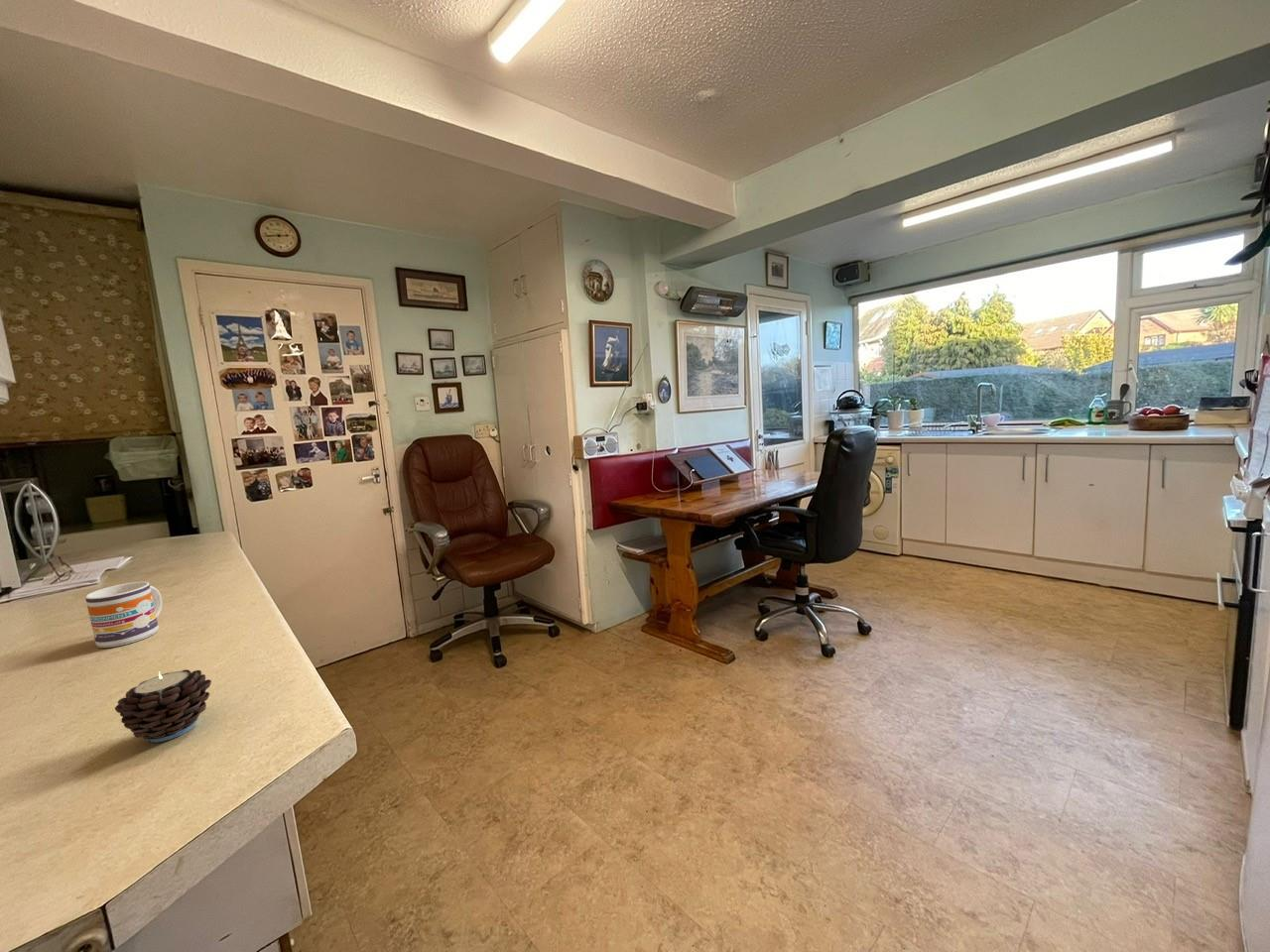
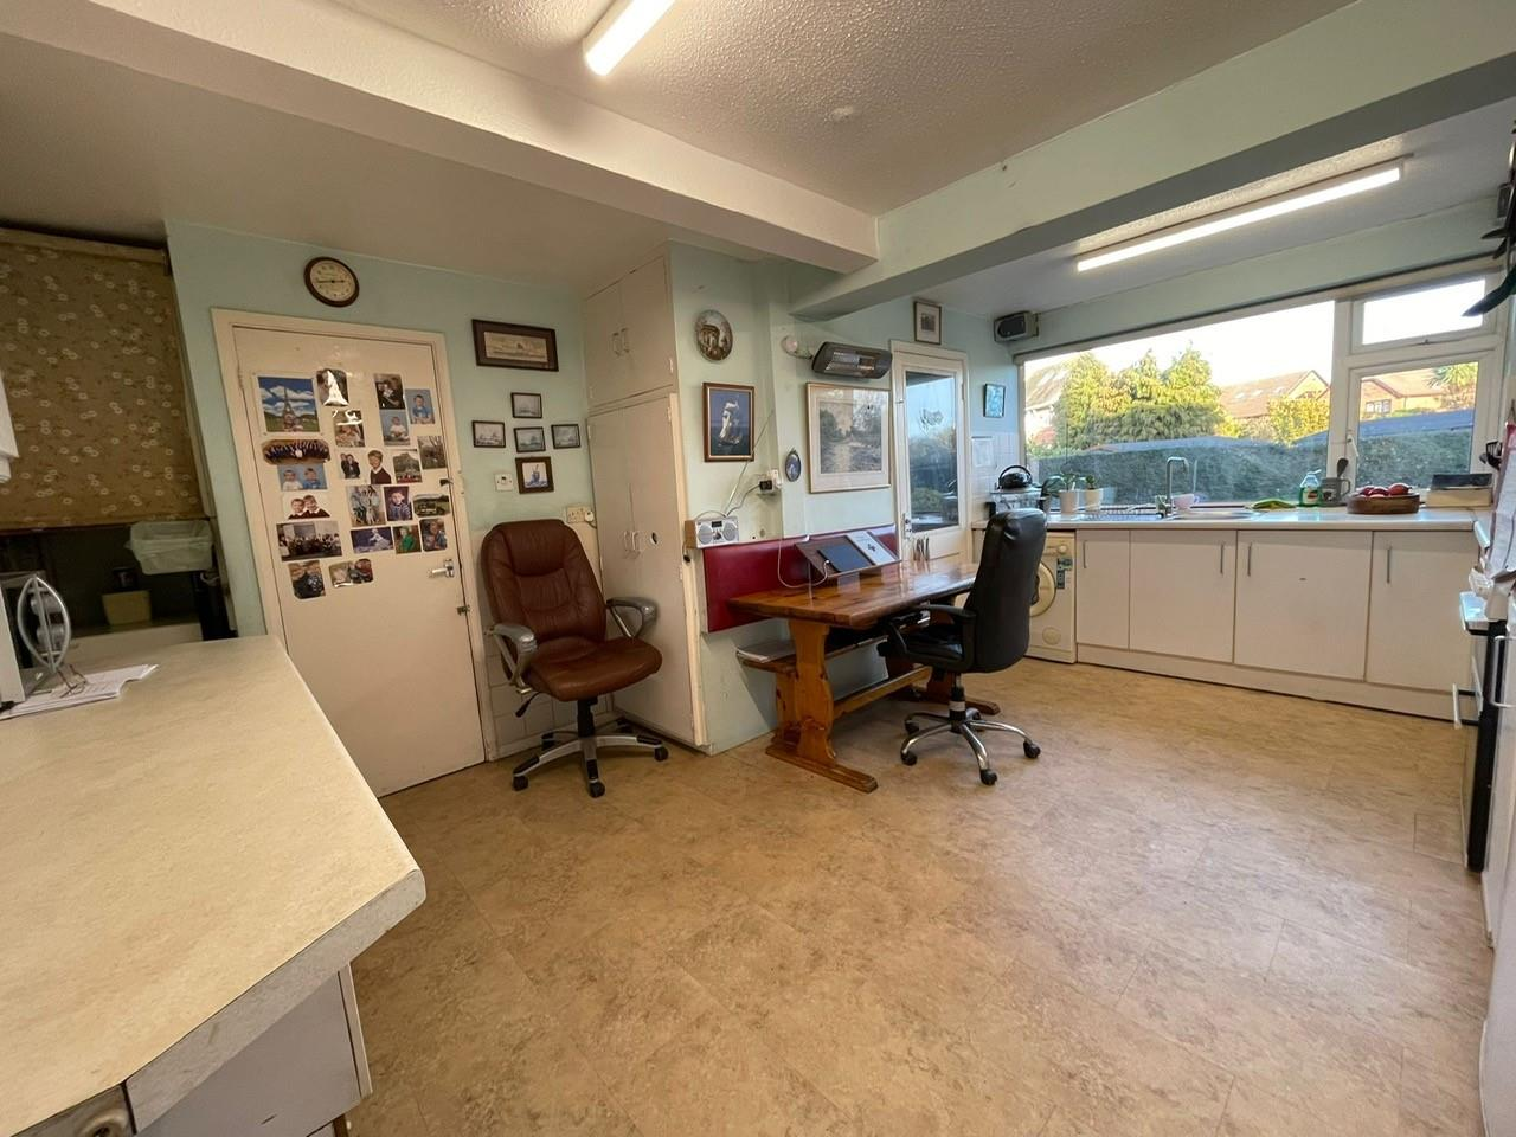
- mug [84,581,163,649]
- candle [114,668,212,743]
